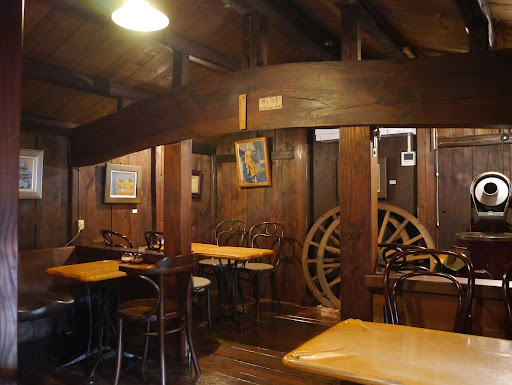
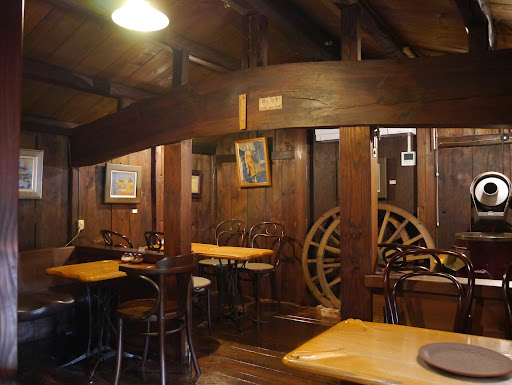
+ plate [417,341,512,378]
